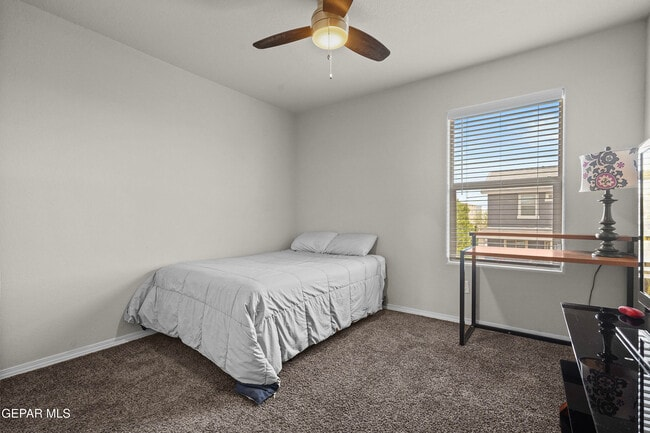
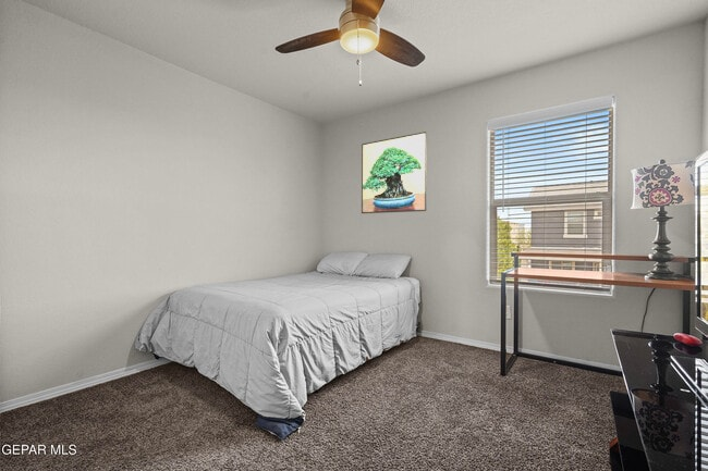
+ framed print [361,131,428,214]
